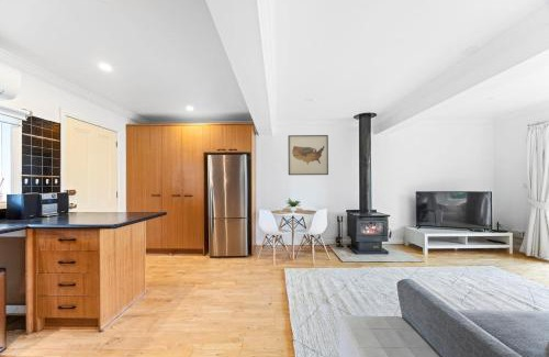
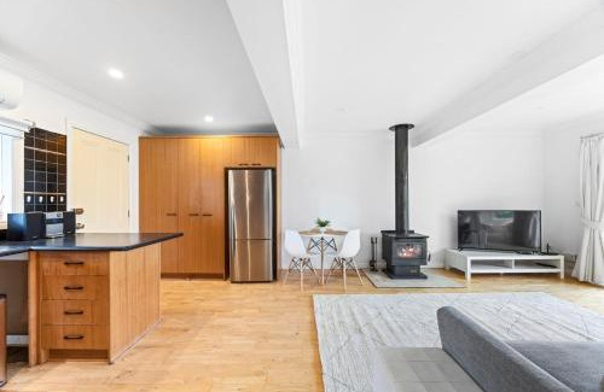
- wall art [288,134,329,176]
